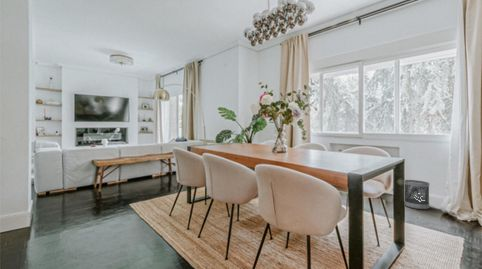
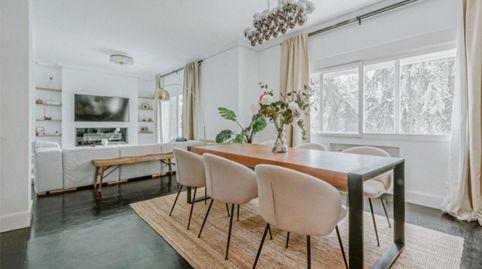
- wastebasket [404,179,430,210]
